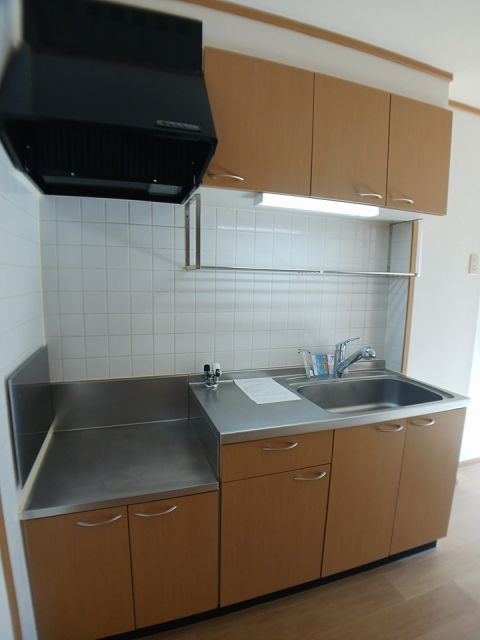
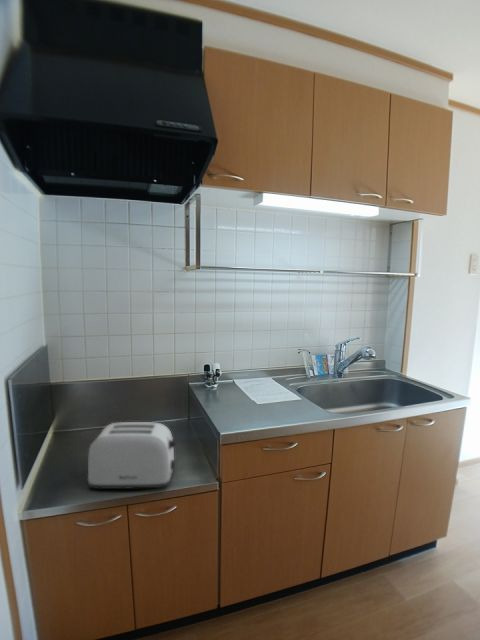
+ toaster [87,421,177,490]
